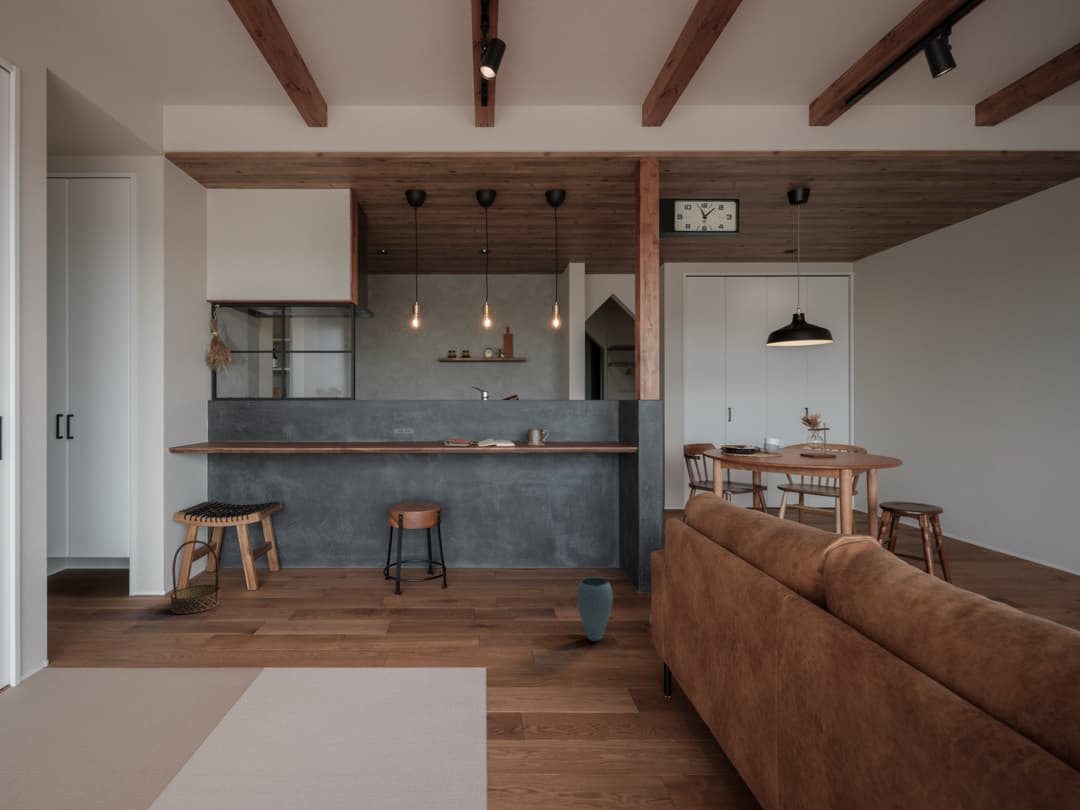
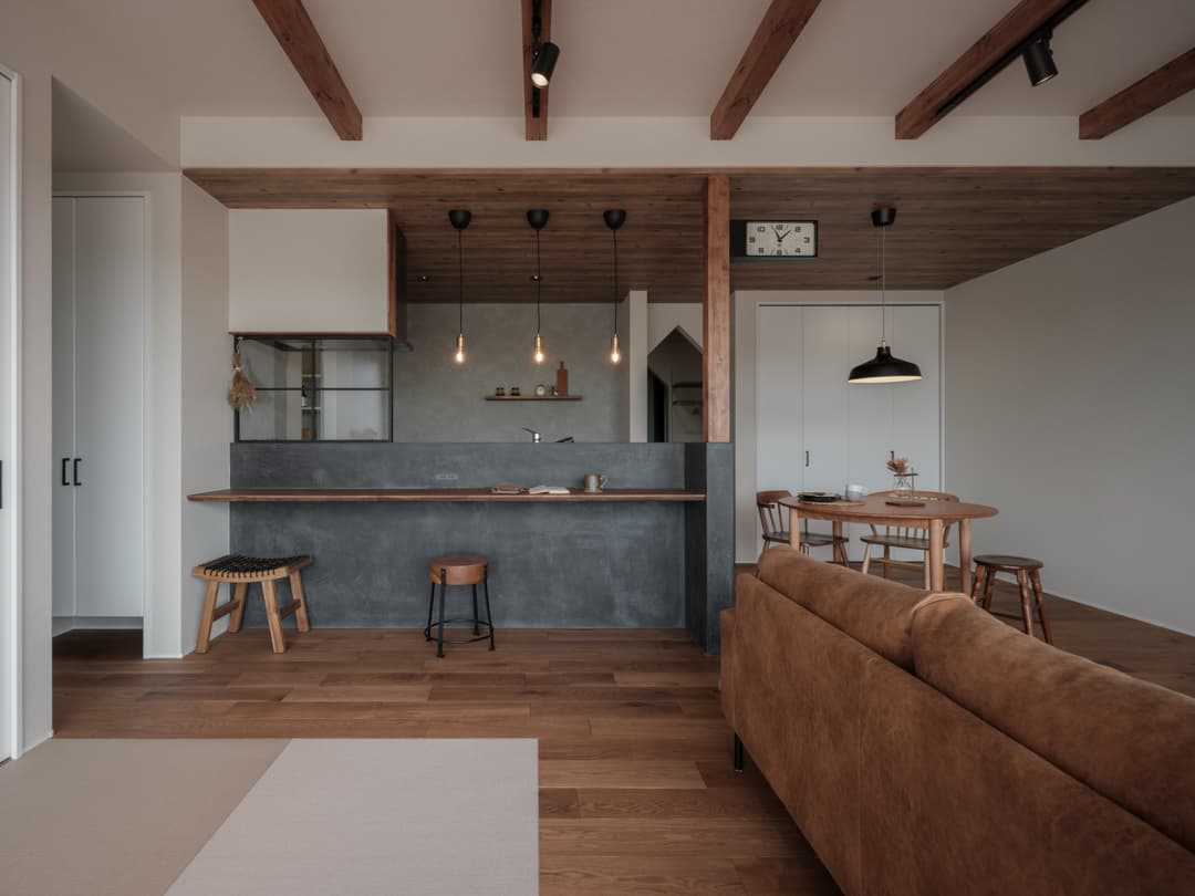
- basket [169,539,221,615]
- vase [575,576,614,642]
